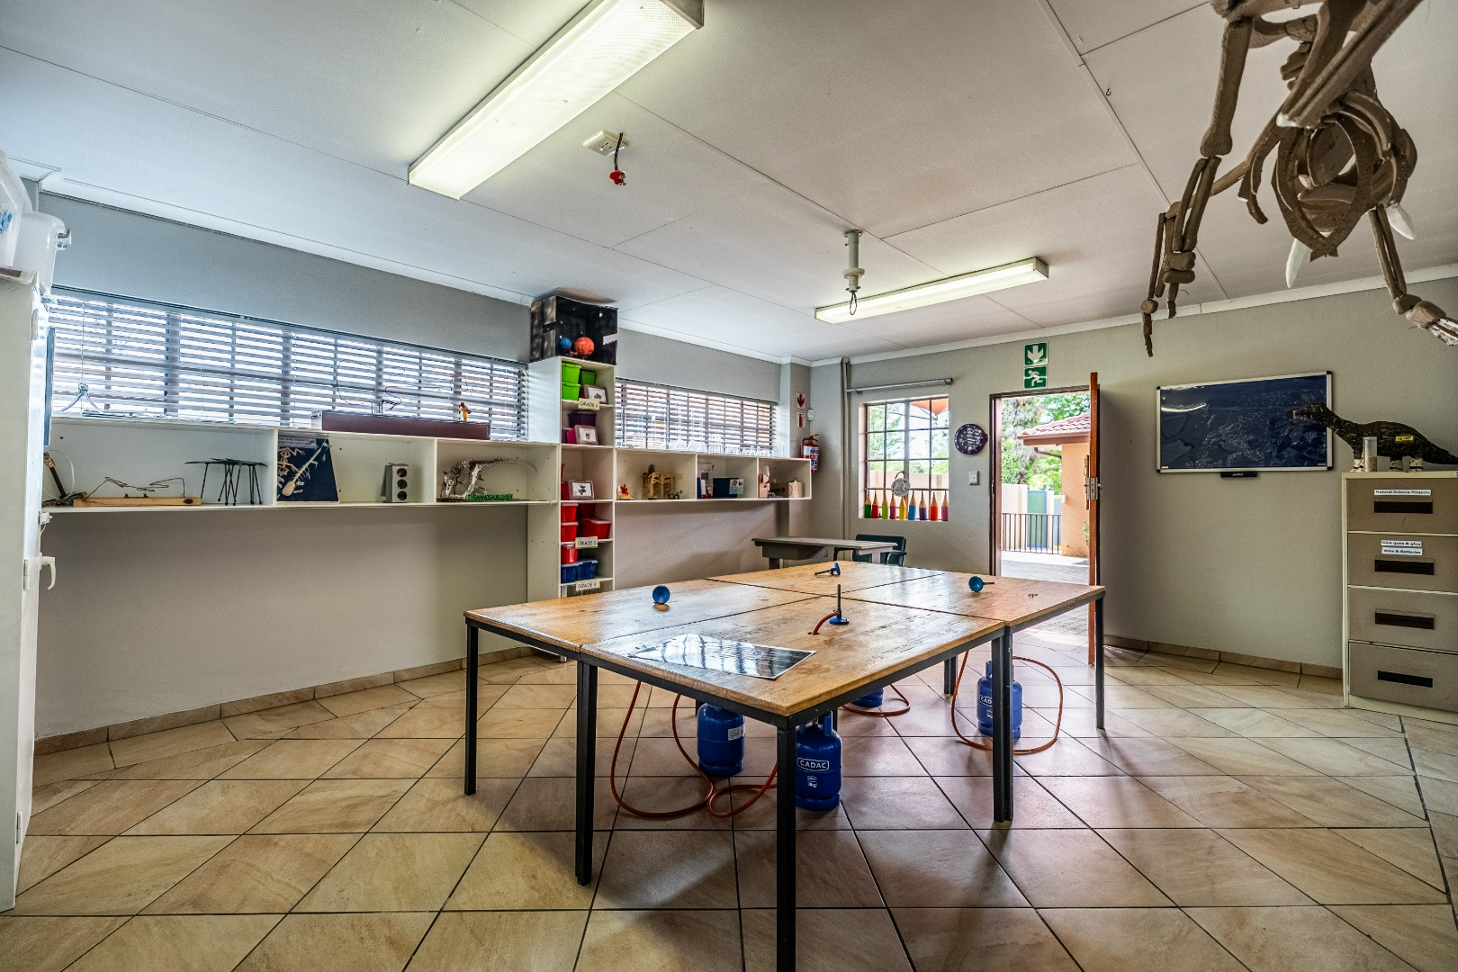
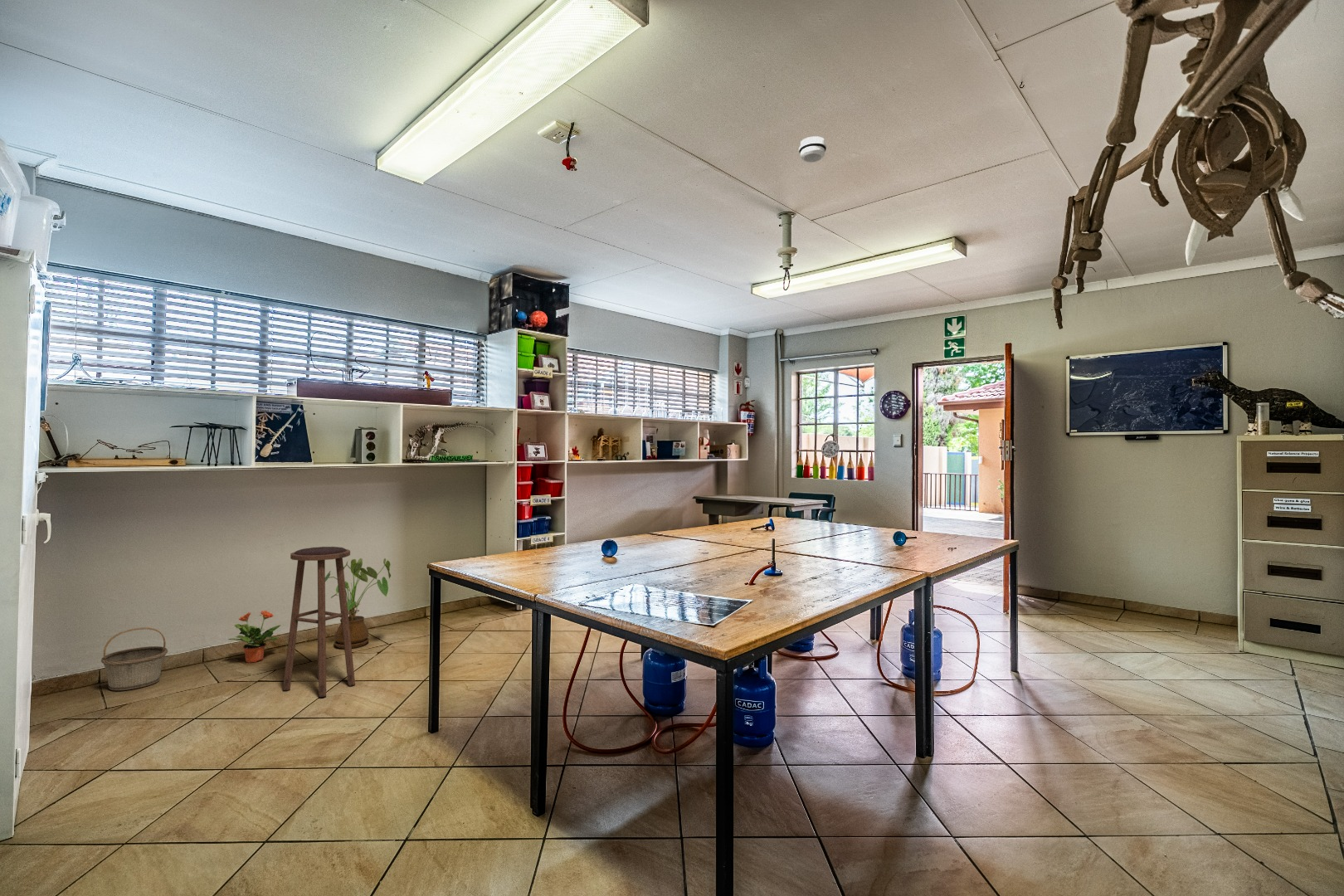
+ basket [100,626,168,691]
+ house plant [325,558,392,650]
+ stool [282,546,356,698]
+ potted plant [228,610,281,664]
+ smoke detector [798,135,827,163]
